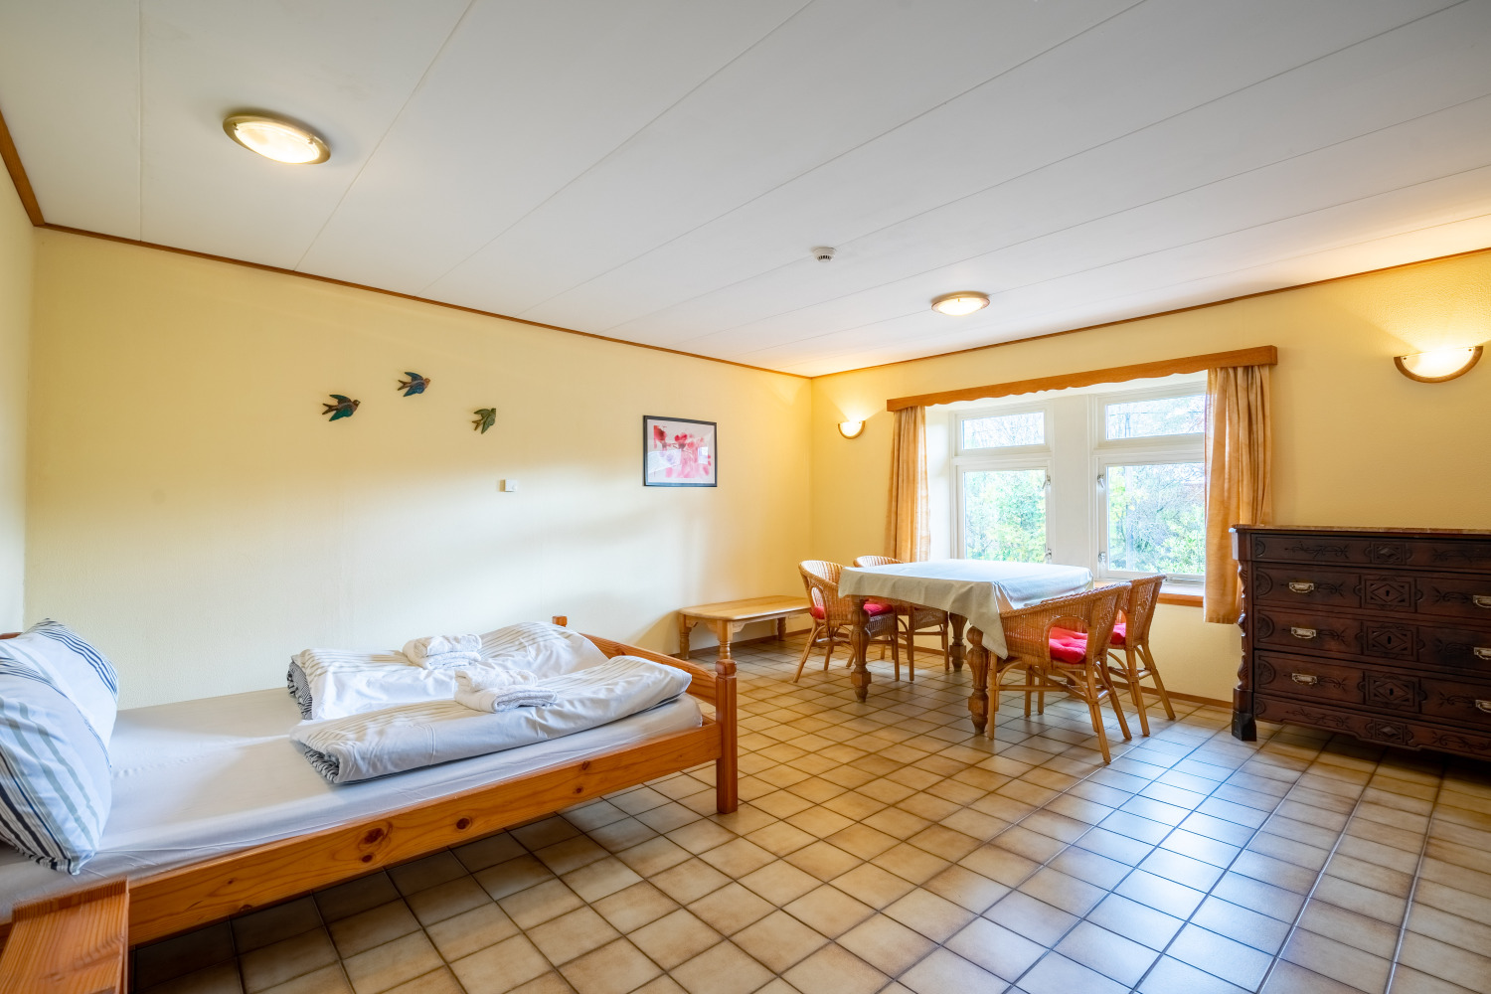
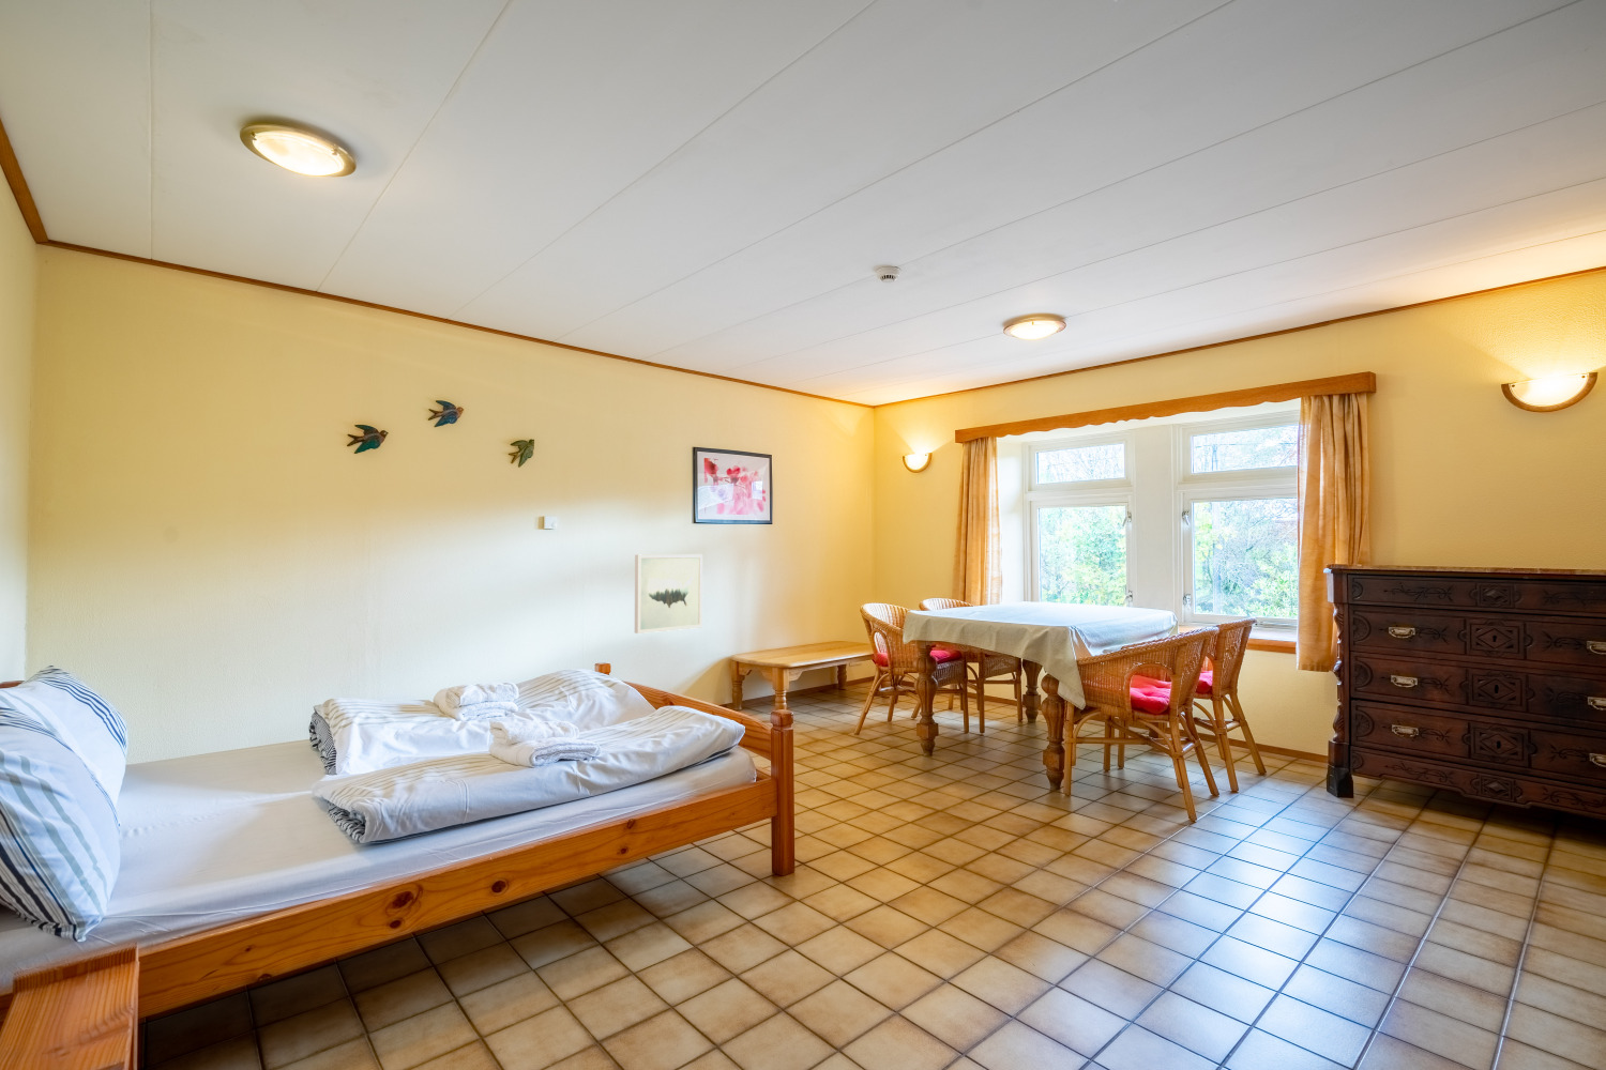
+ wall art [633,553,704,634]
